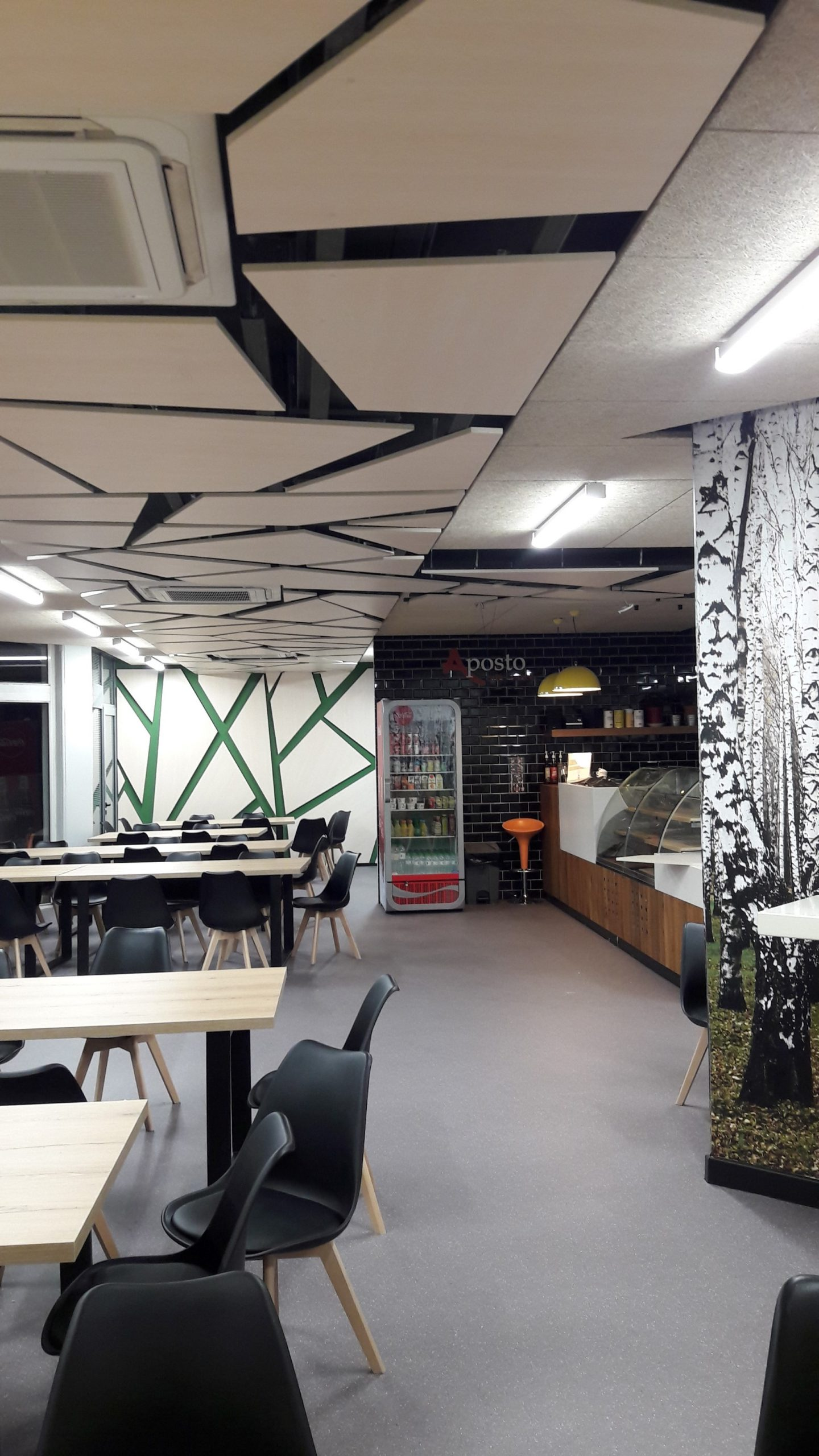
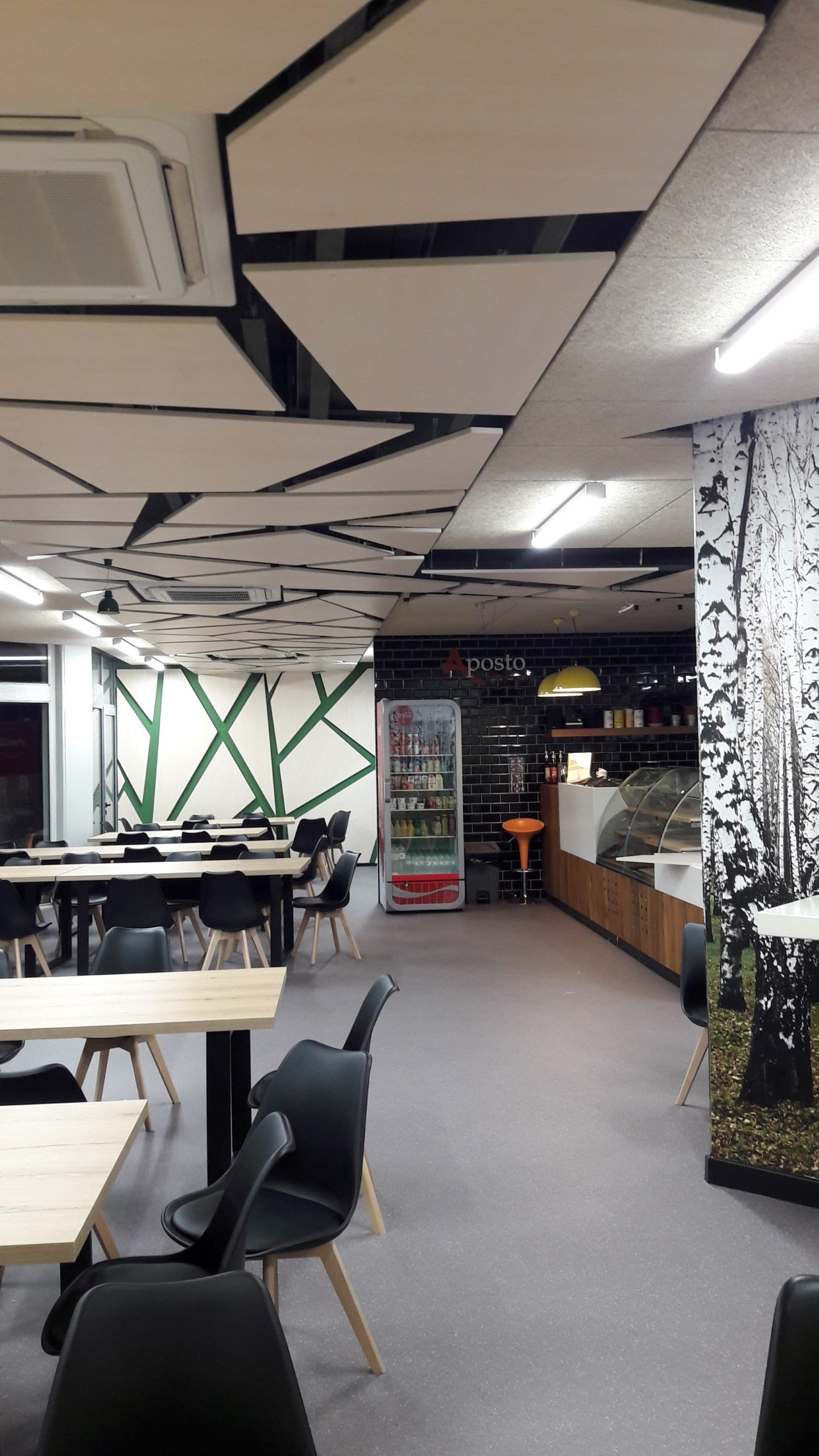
+ pendant light [96,558,121,615]
